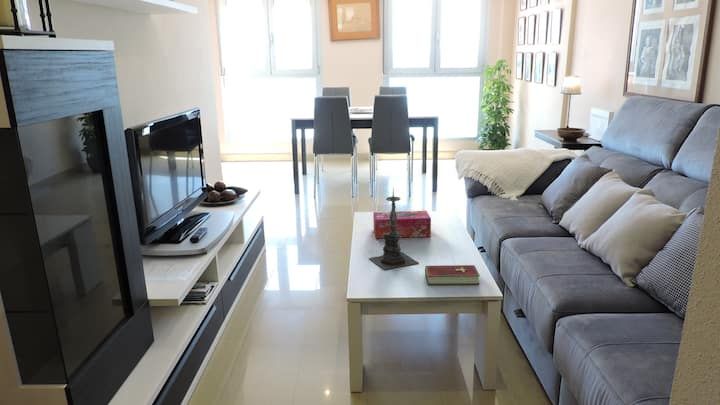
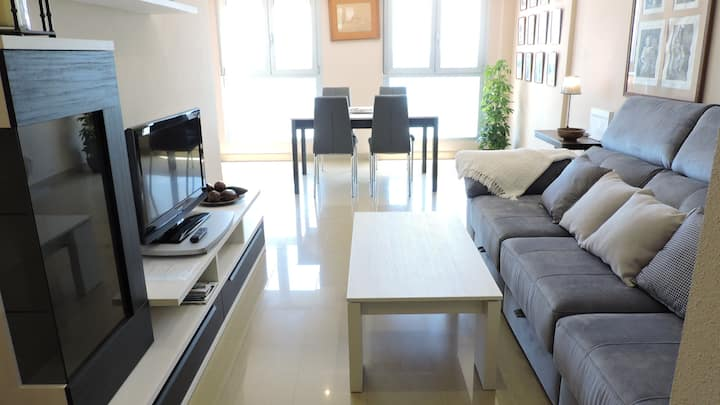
- tissue box [372,210,432,239]
- candle holder [368,188,419,271]
- hardcover book [424,264,481,286]
